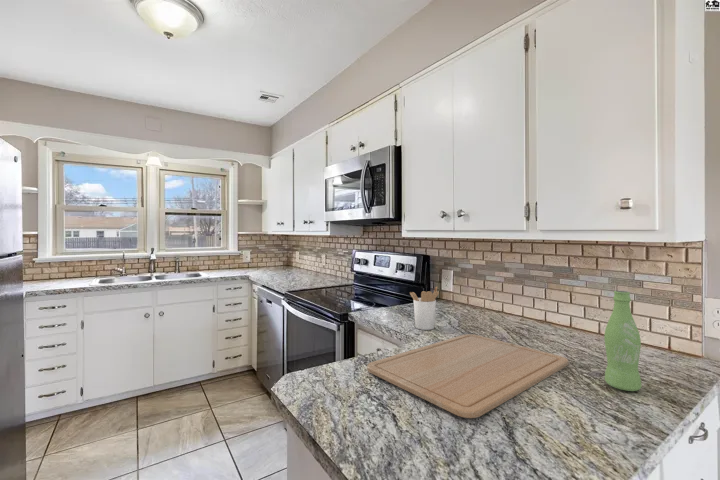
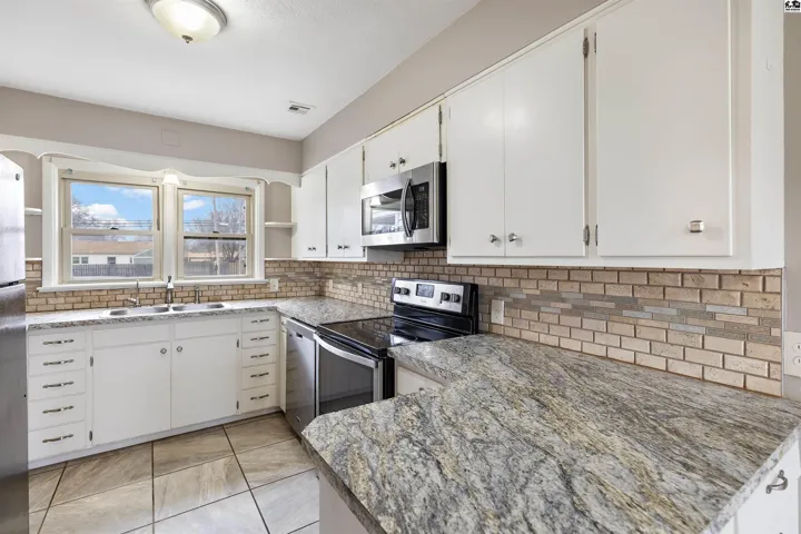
- bottle [603,290,643,392]
- chopping board [366,333,569,419]
- utensil holder [409,286,440,331]
